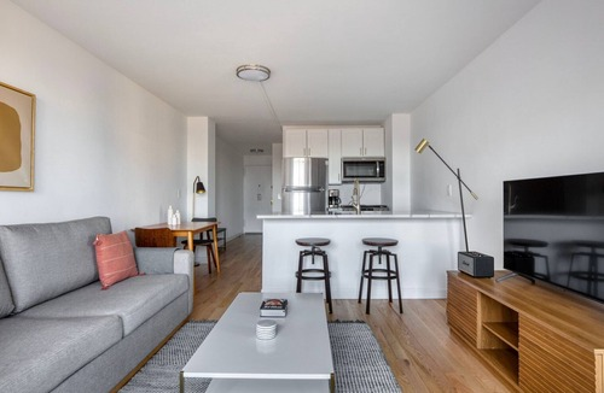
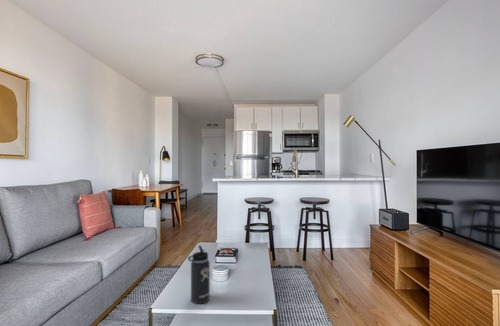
+ thermos bottle [187,244,211,305]
